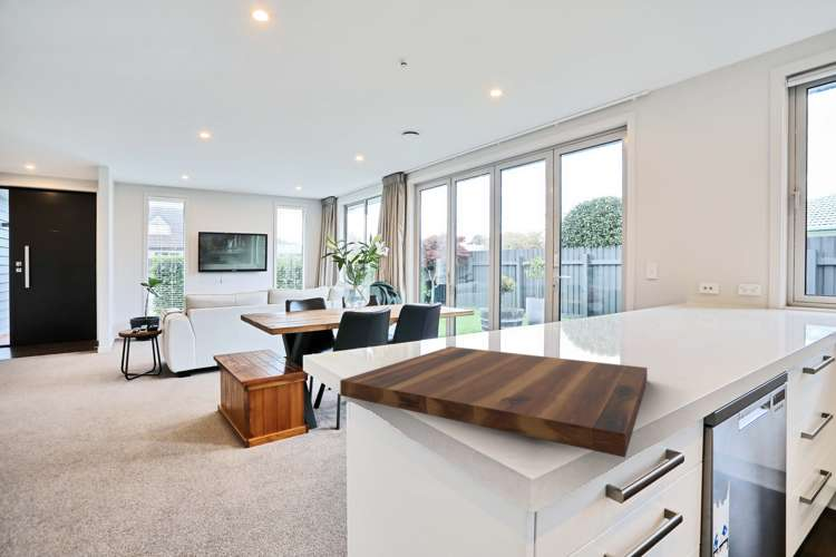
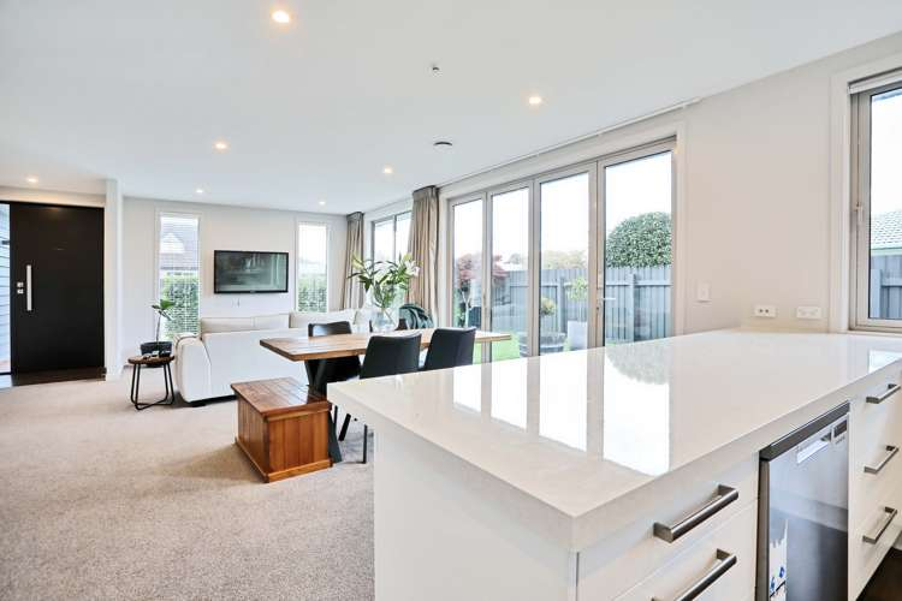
- cutting board [339,345,649,459]
